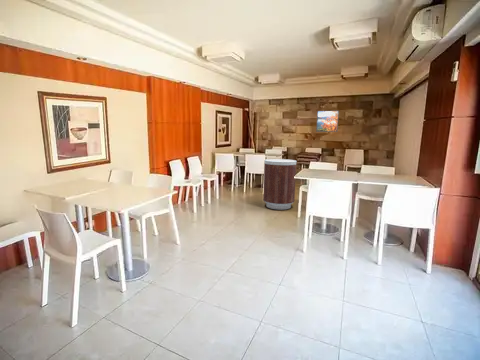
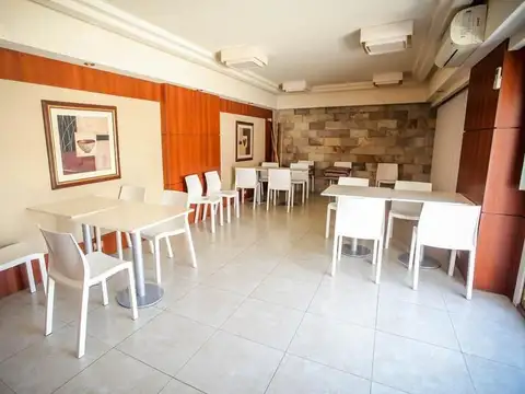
- trash can [262,158,297,211]
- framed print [315,110,340,133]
